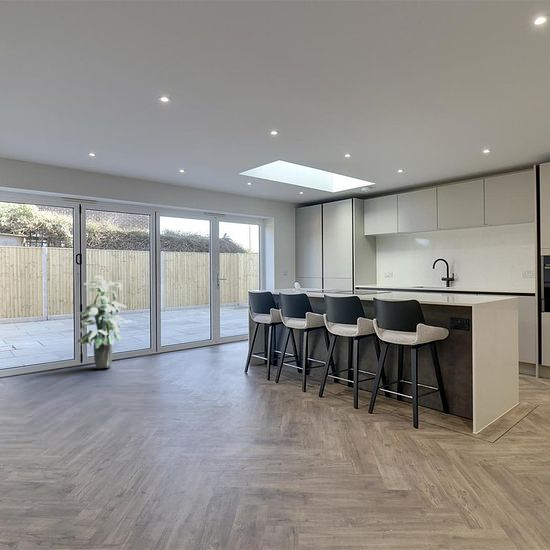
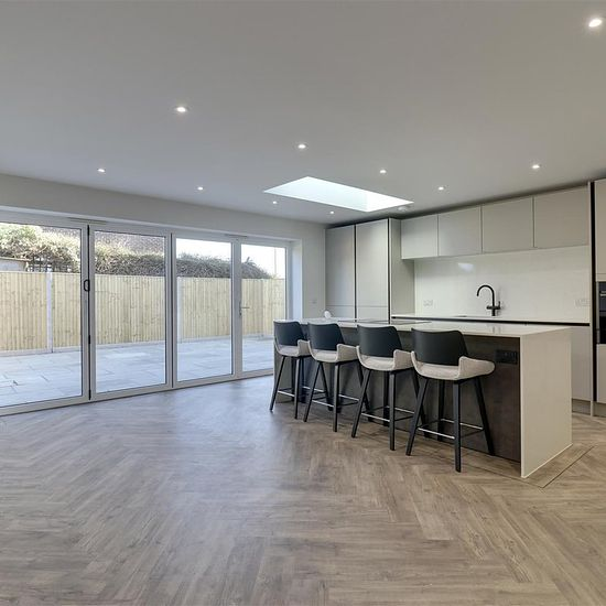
- indoor plant [77,275,127,369]
